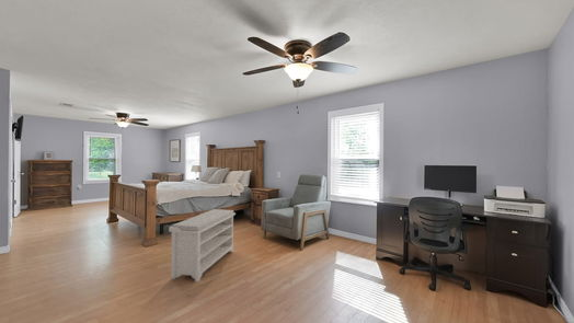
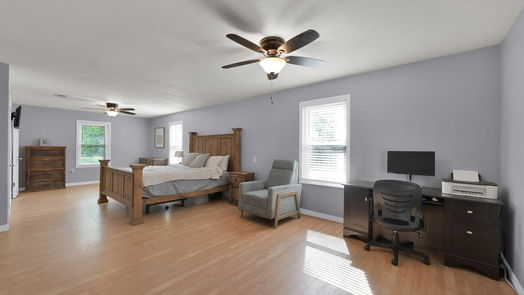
- bench [168,208,237,282]
